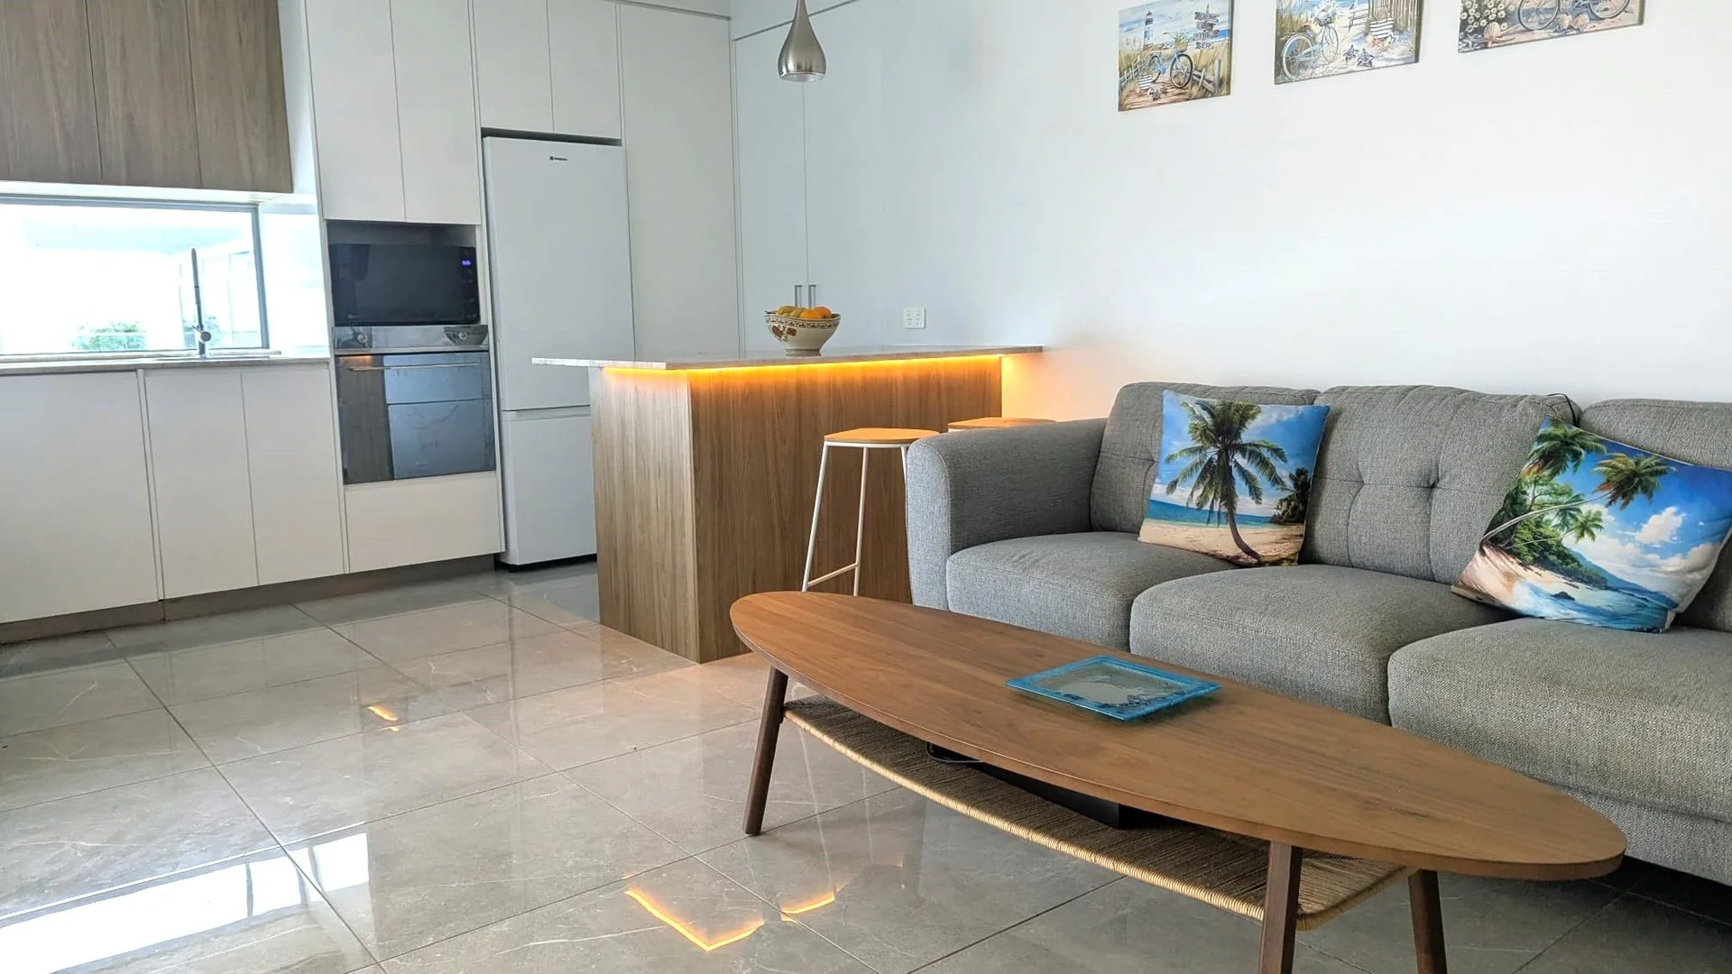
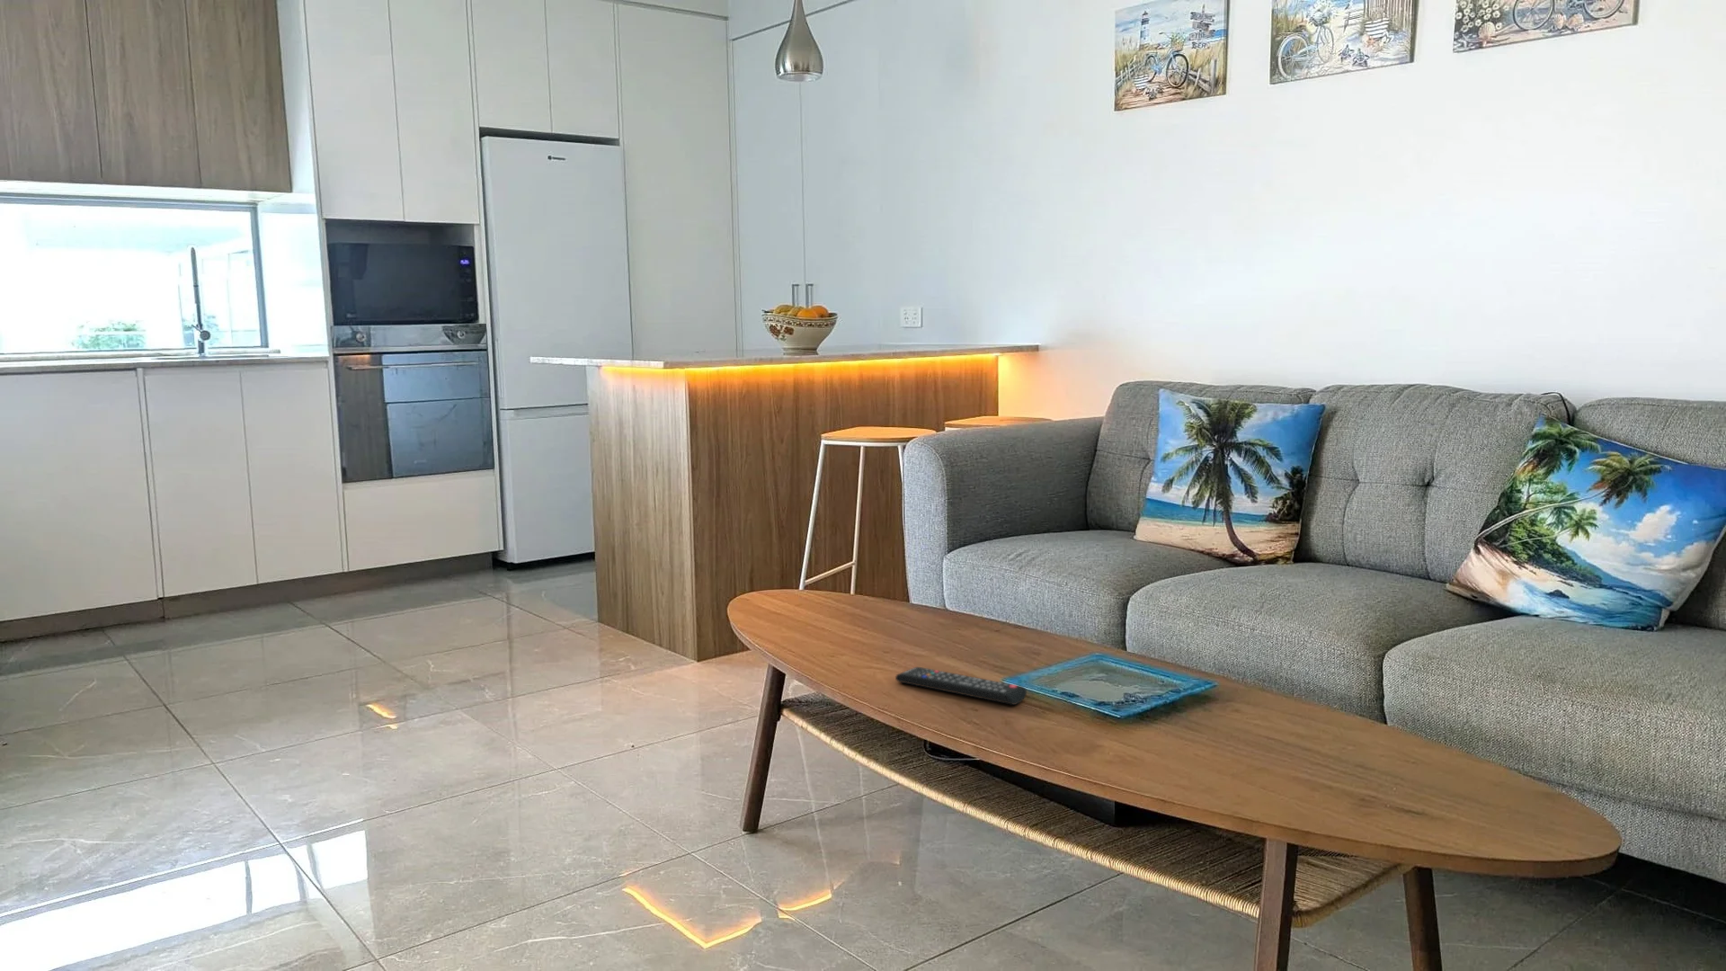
+ remote control [895,666,1028,705]
